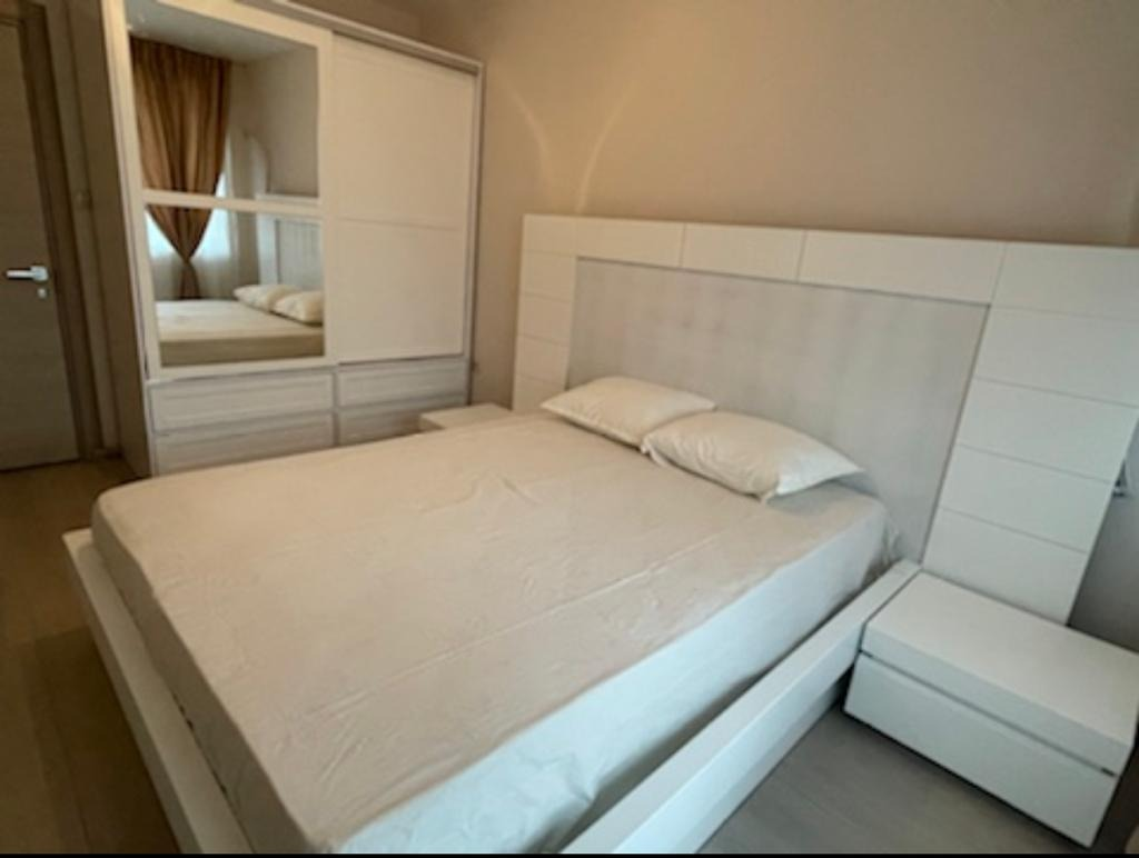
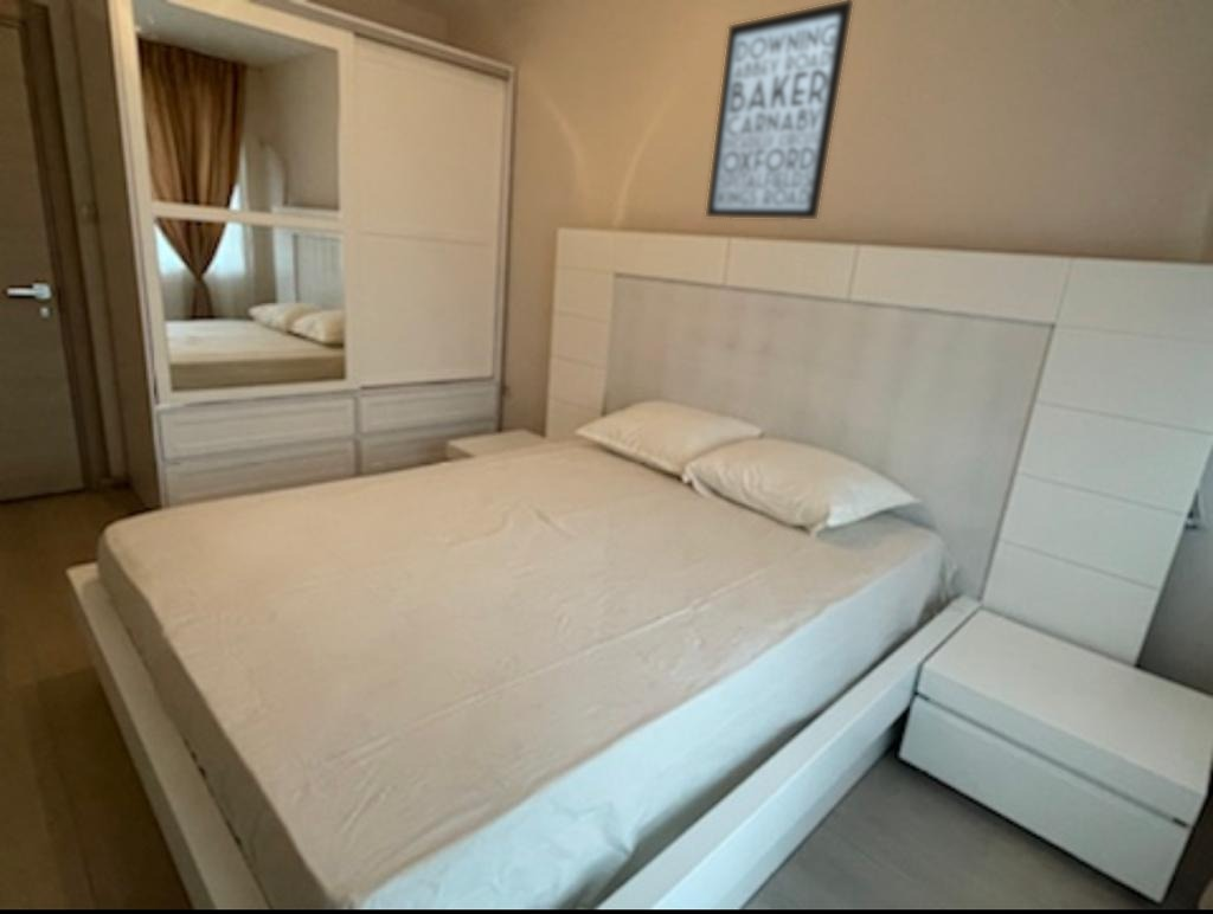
+ wall art [705,0,854,220]
